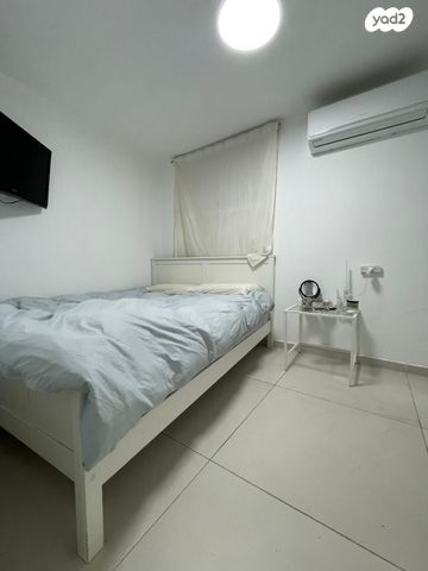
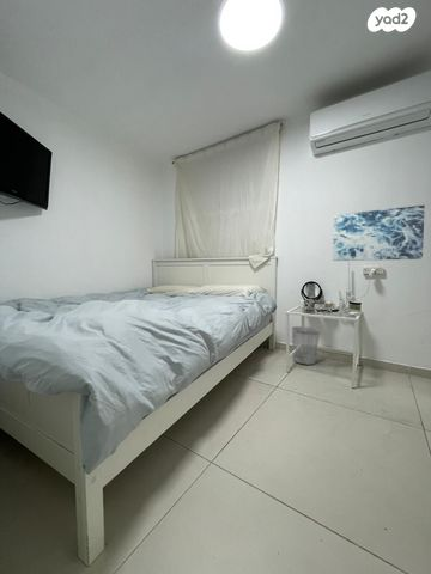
+ wastebasket [291,325,321,366]
+ wall art [332,204,426,262]
